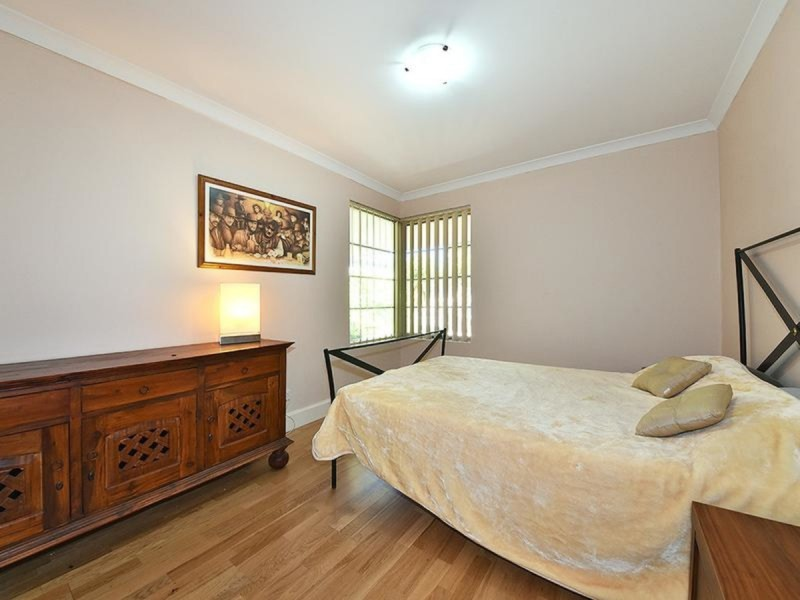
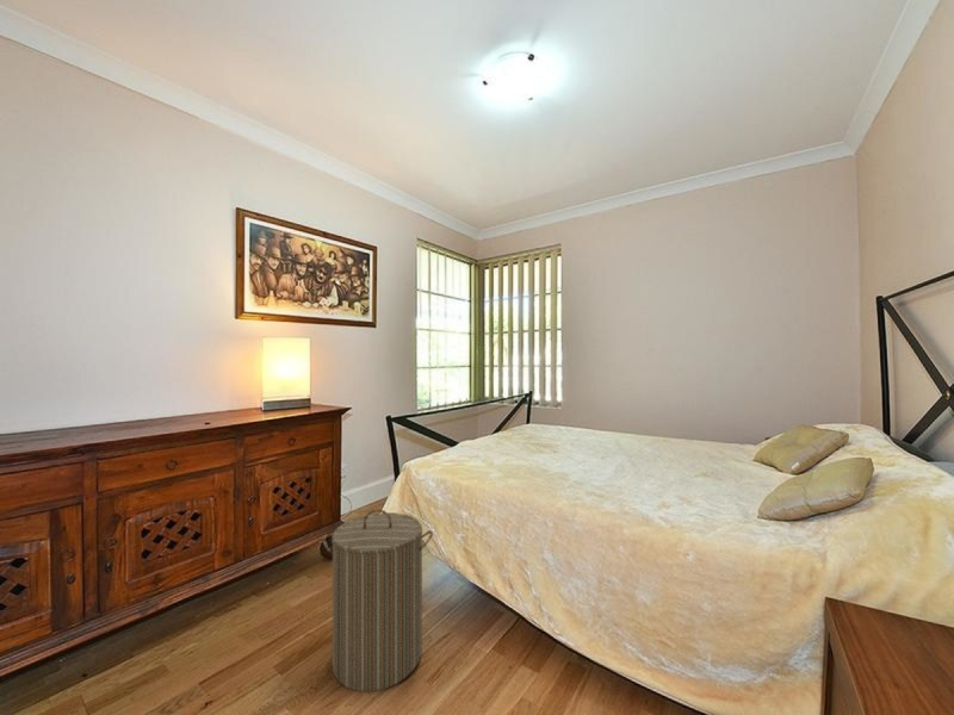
+ laundry hamper [322,508,434,692]
